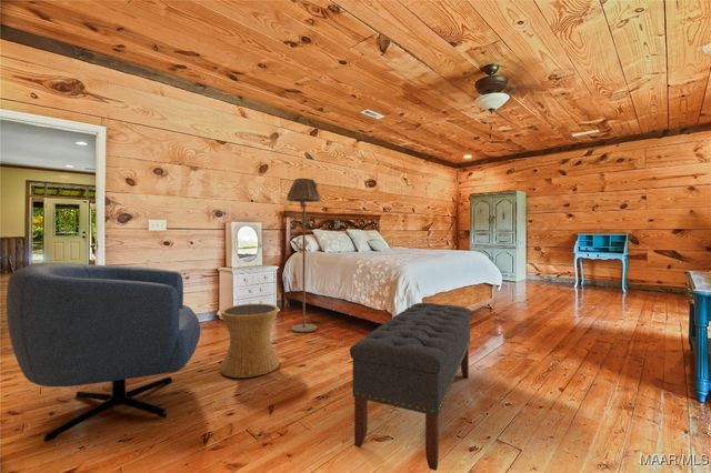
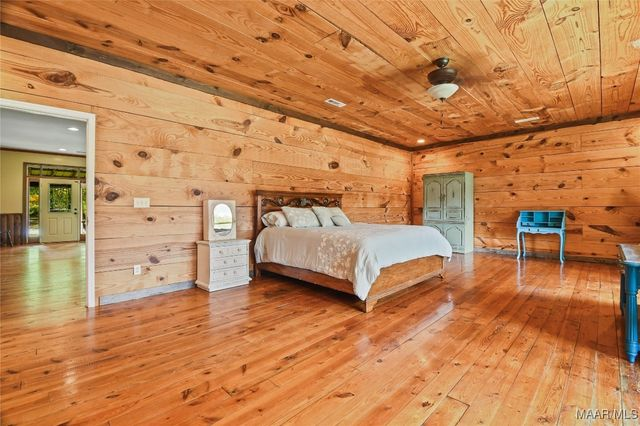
- floor lamp [286,178,322,333]
- armchair [6,262,201,443]
- side table [219,303,281,379]
- bench [349,302,472,472]
